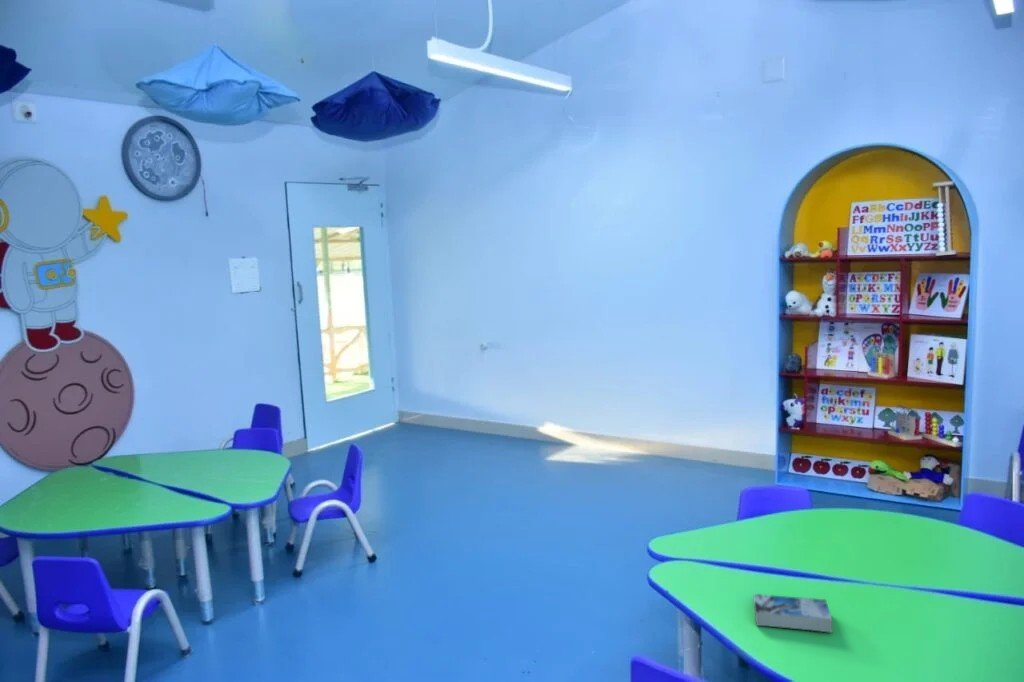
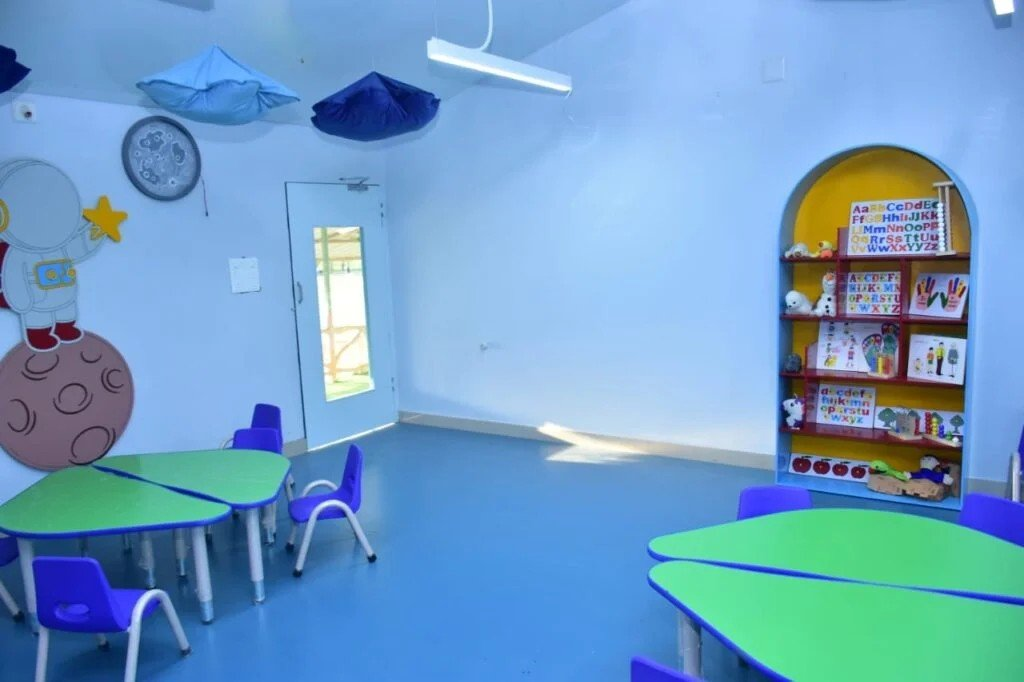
- book [752,593,834,633]
